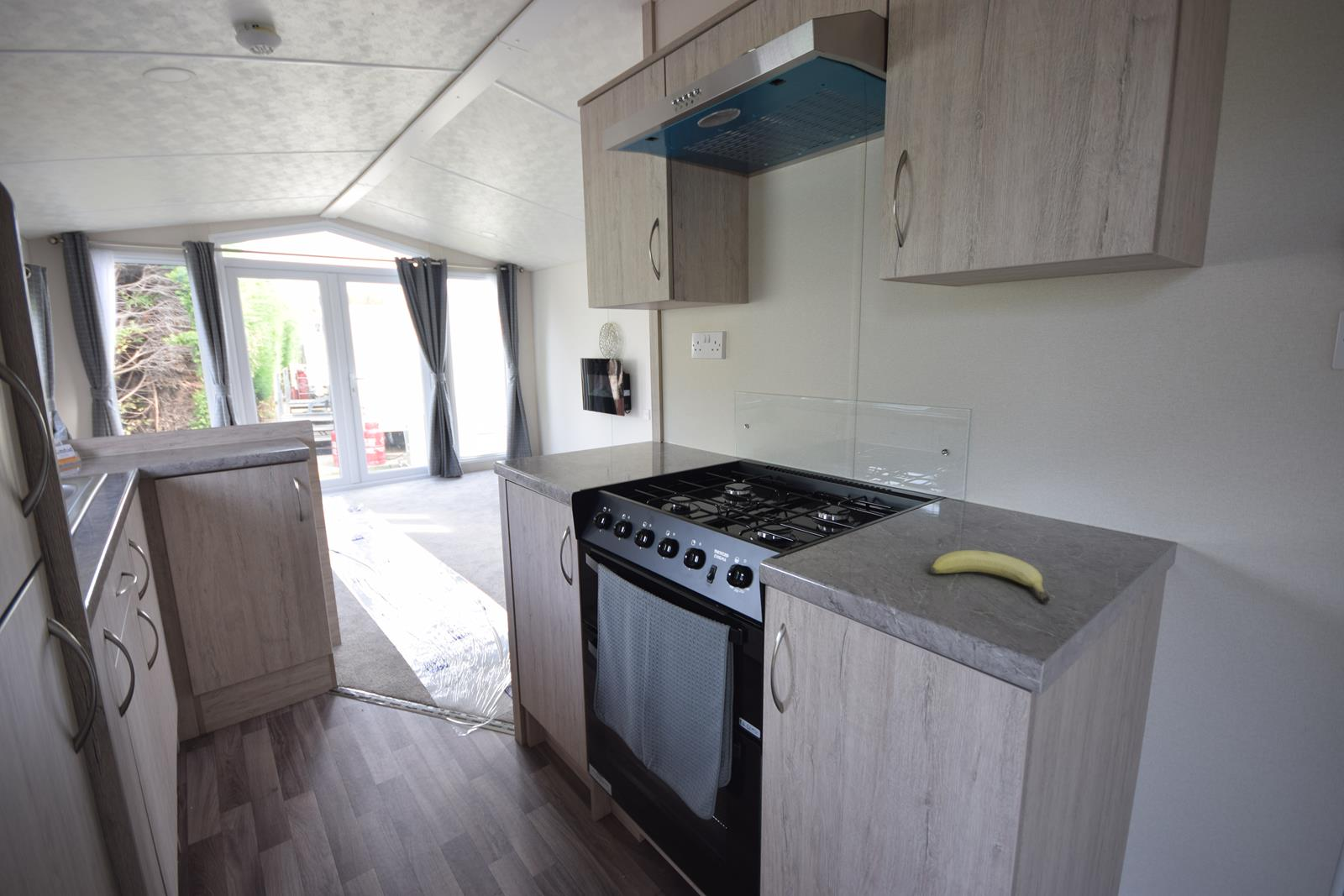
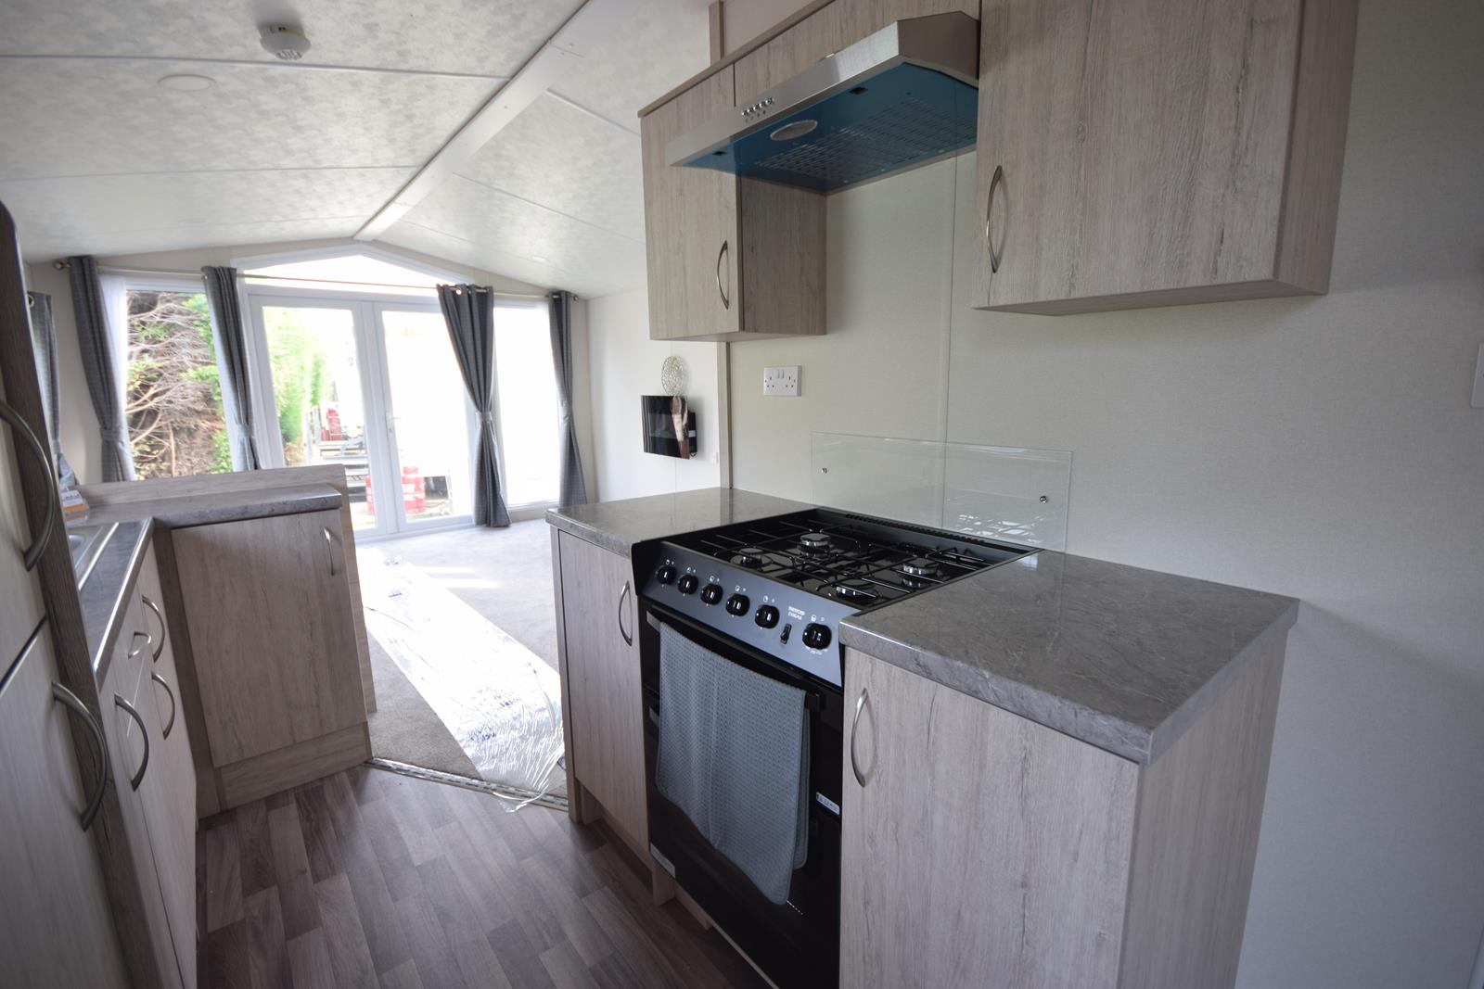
- fruit [930,549,1053,605]
